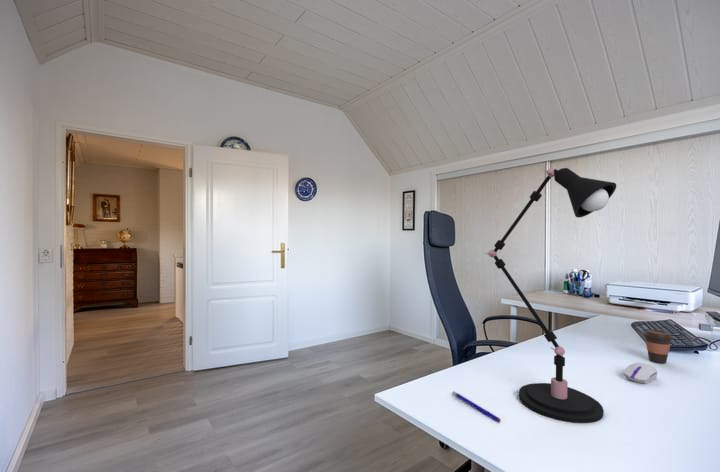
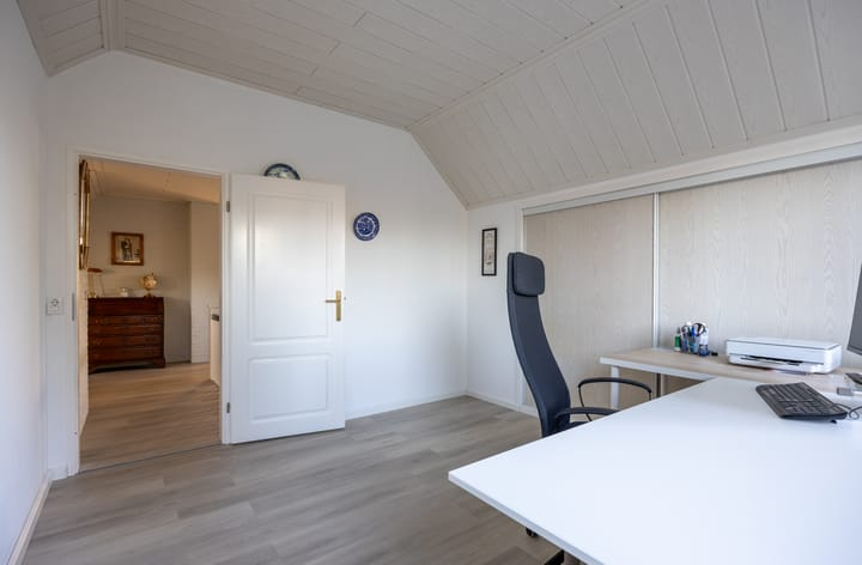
- computer mouse [622,362,659,385]
- desk lamp [484,167,617,424]
- coffee cup [642,329,674,364]
- pen [452,390,502,423]
